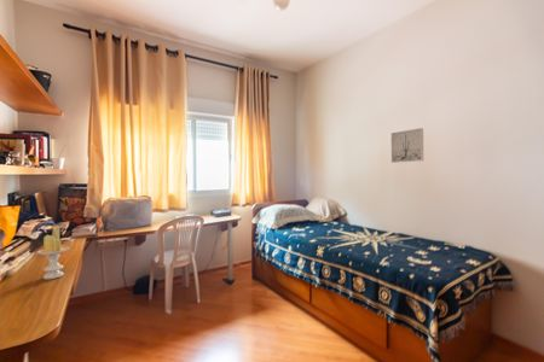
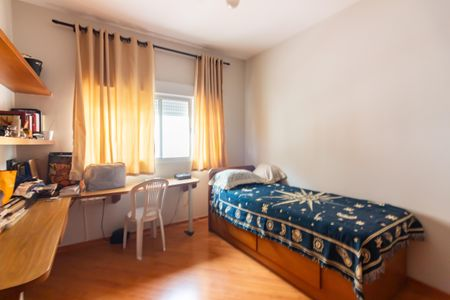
- wall art [390,127,424,164]
- candle [35,226,70,280]
